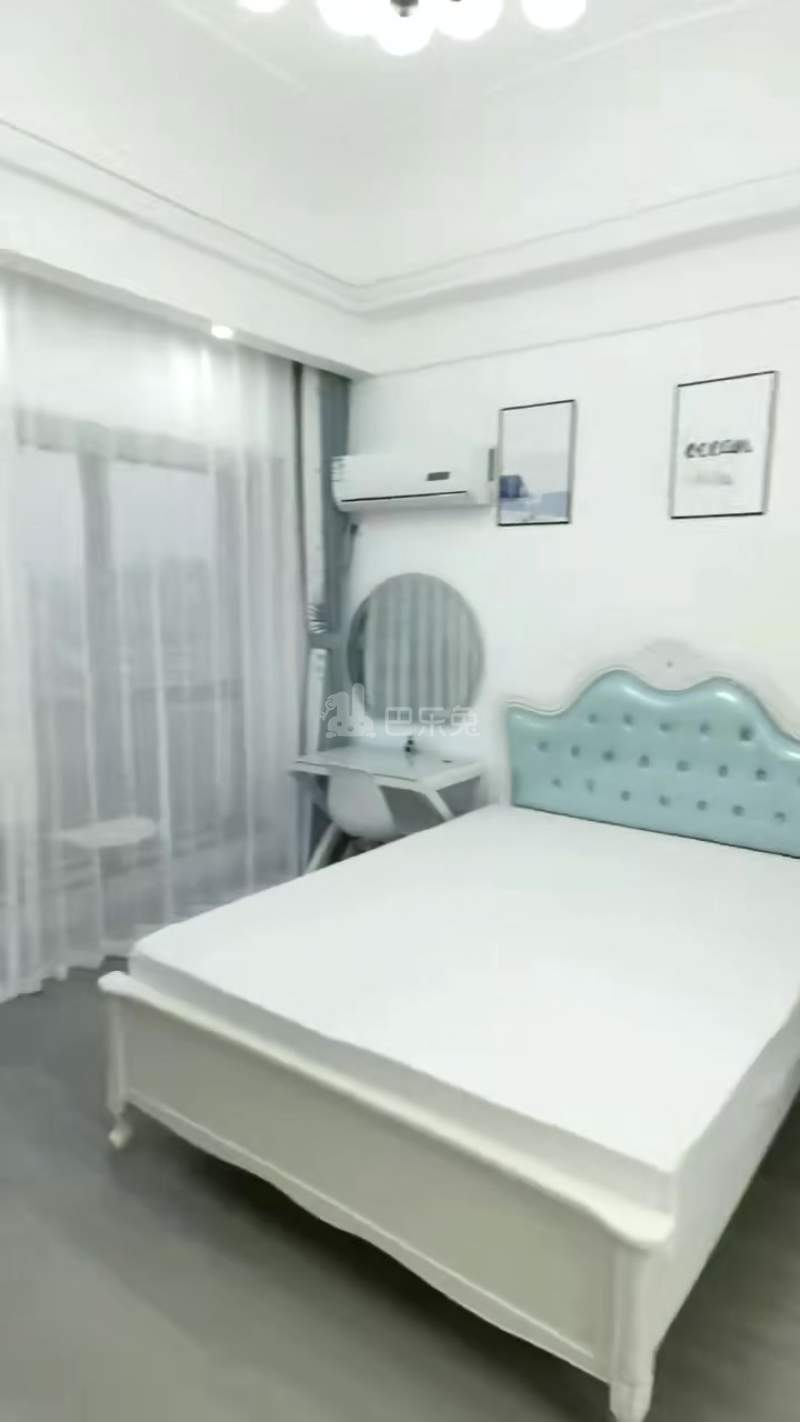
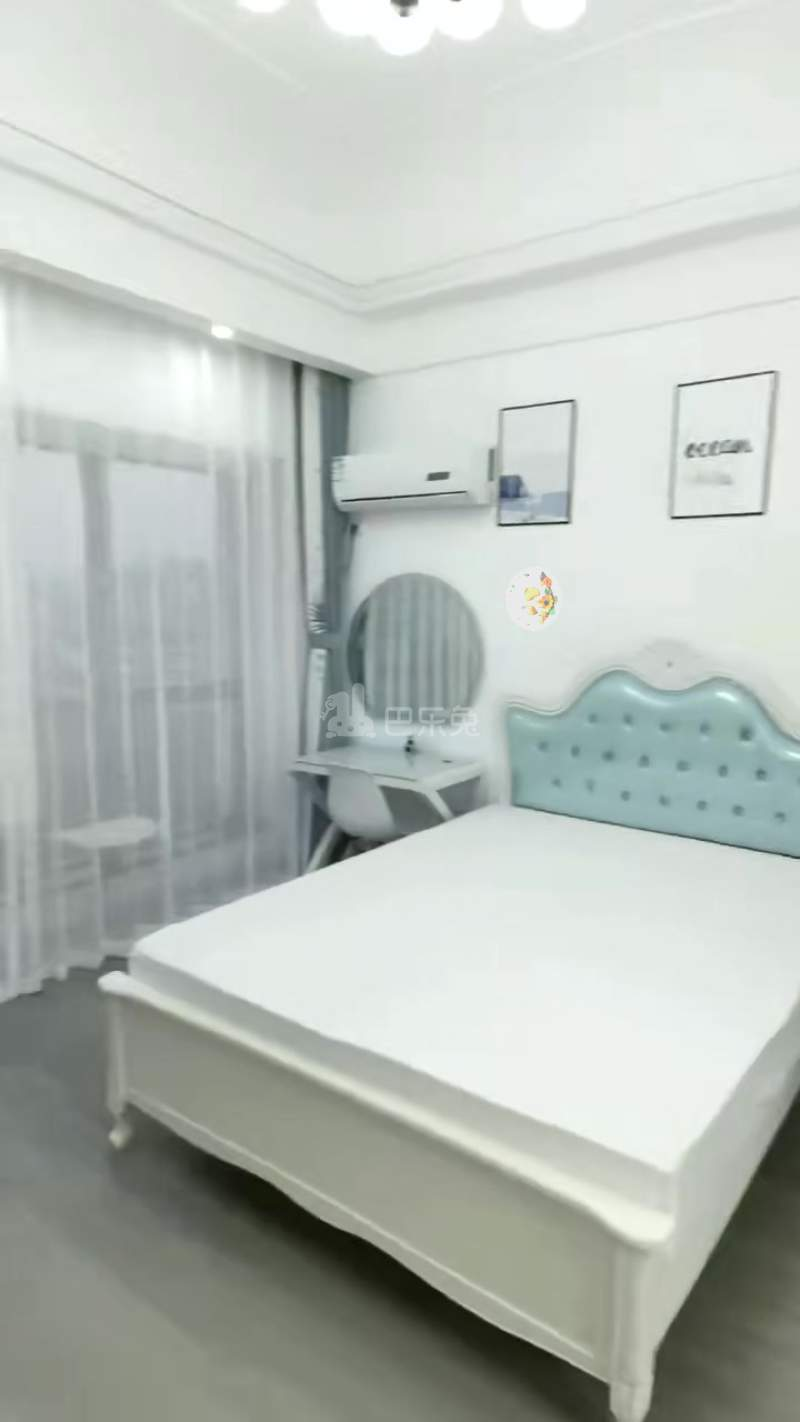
+ decorative plate [505,566,563,631]
